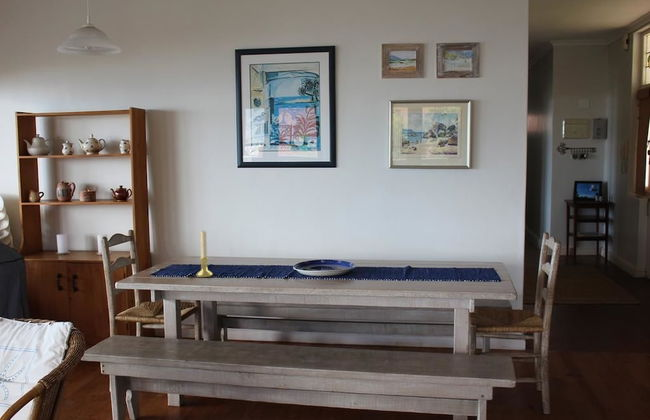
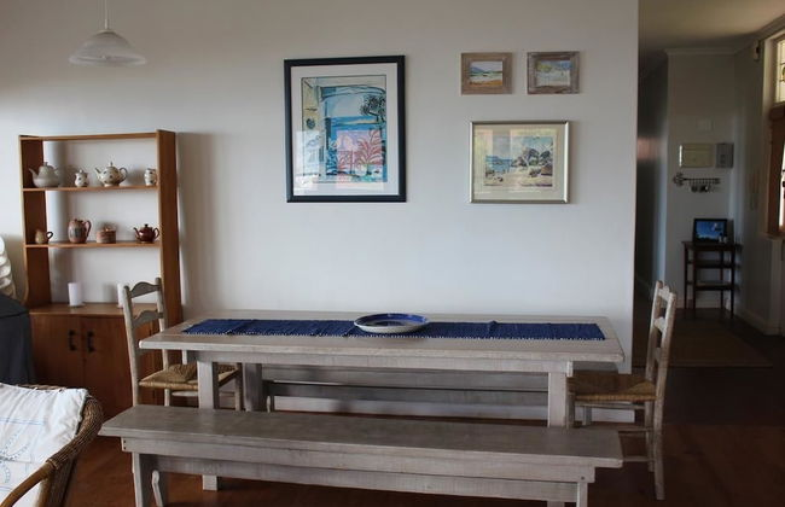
- candle holder [195,230,213,278]
